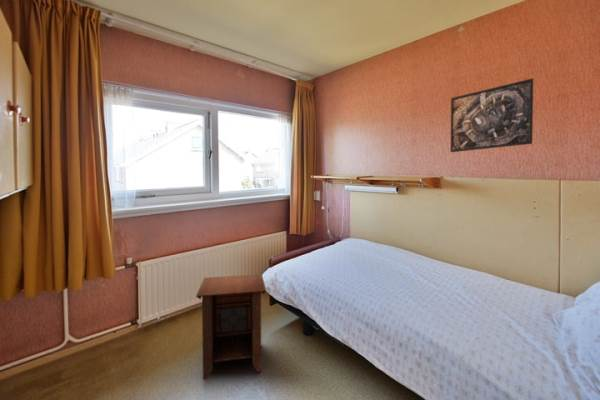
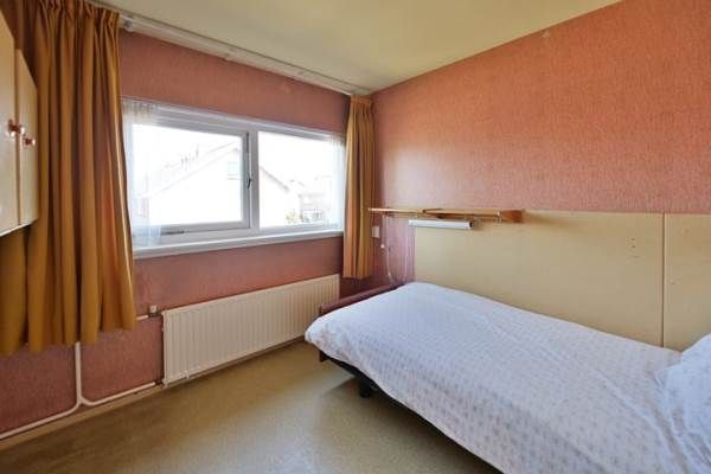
- nightstand [195,273,267,381]
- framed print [449,77,534,153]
